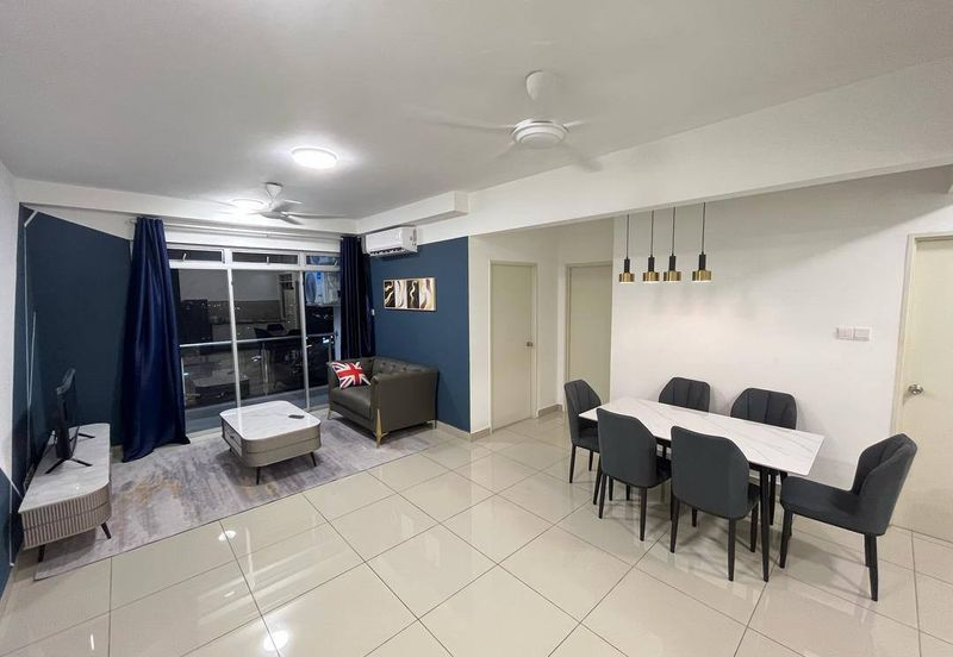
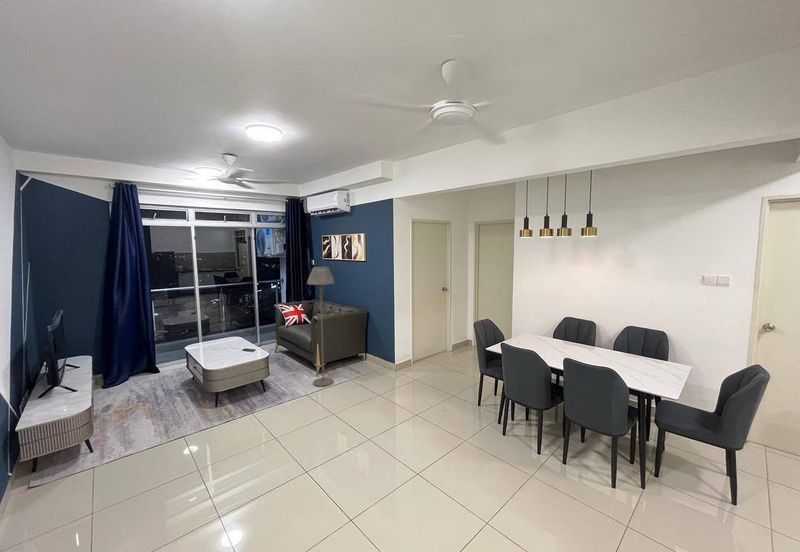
+ floor lamp [306,266,335,388]
